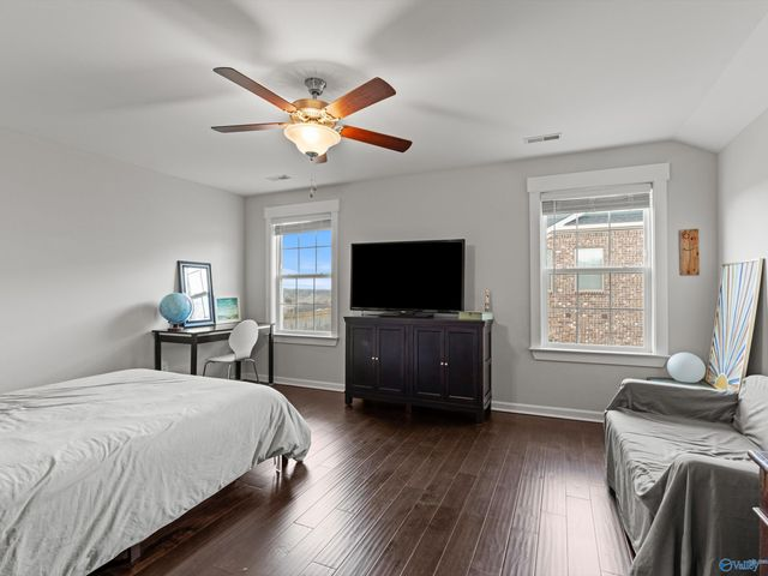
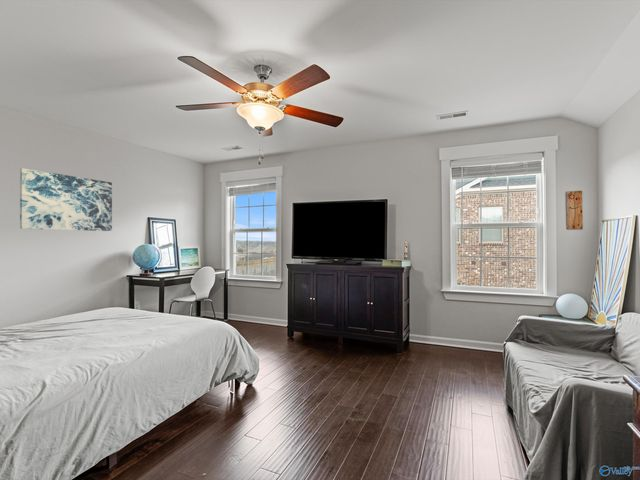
+ wall art [19,167,113,232]
